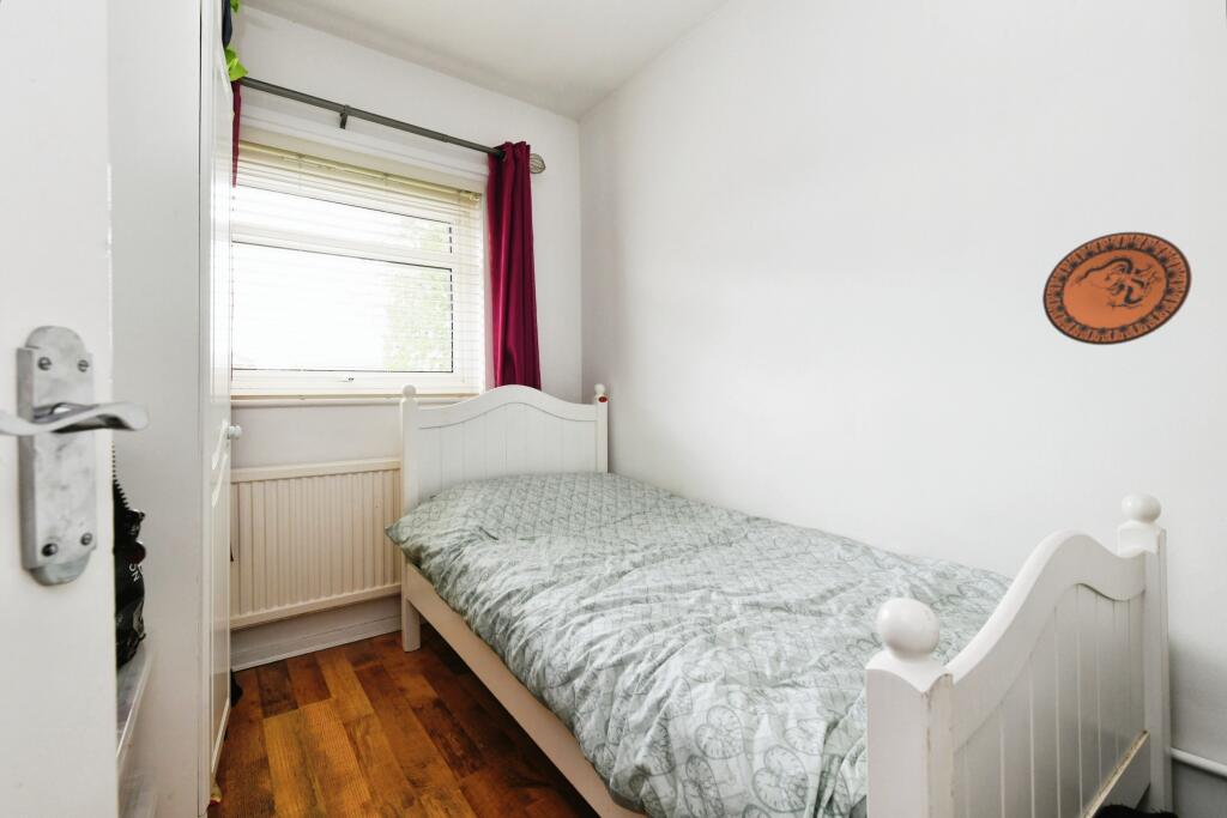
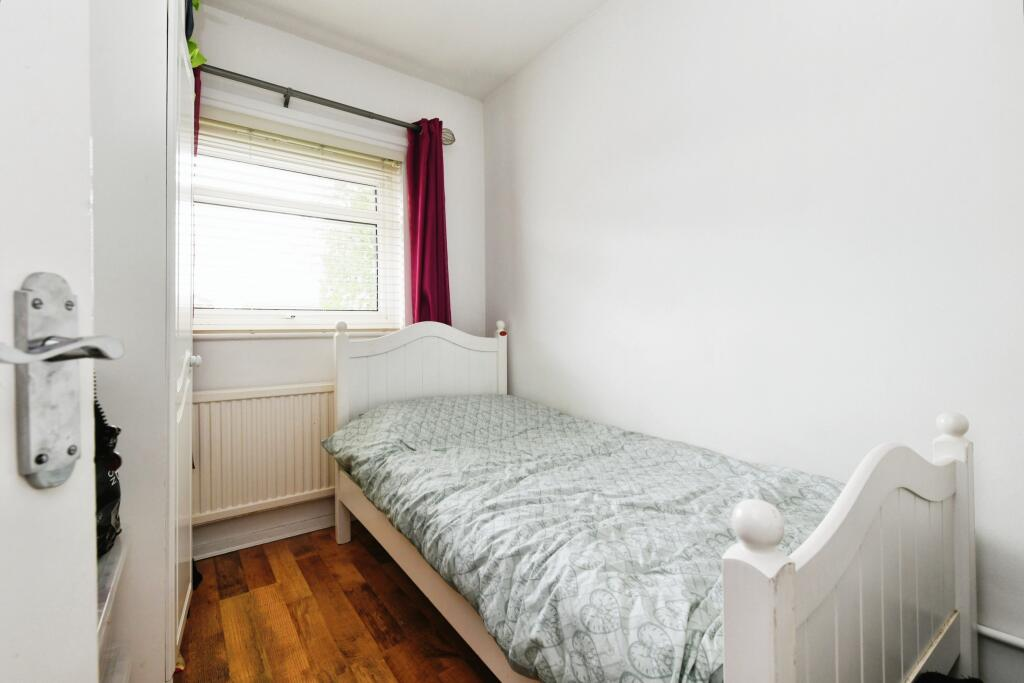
- decorative plate [1041,231,1193,346]
